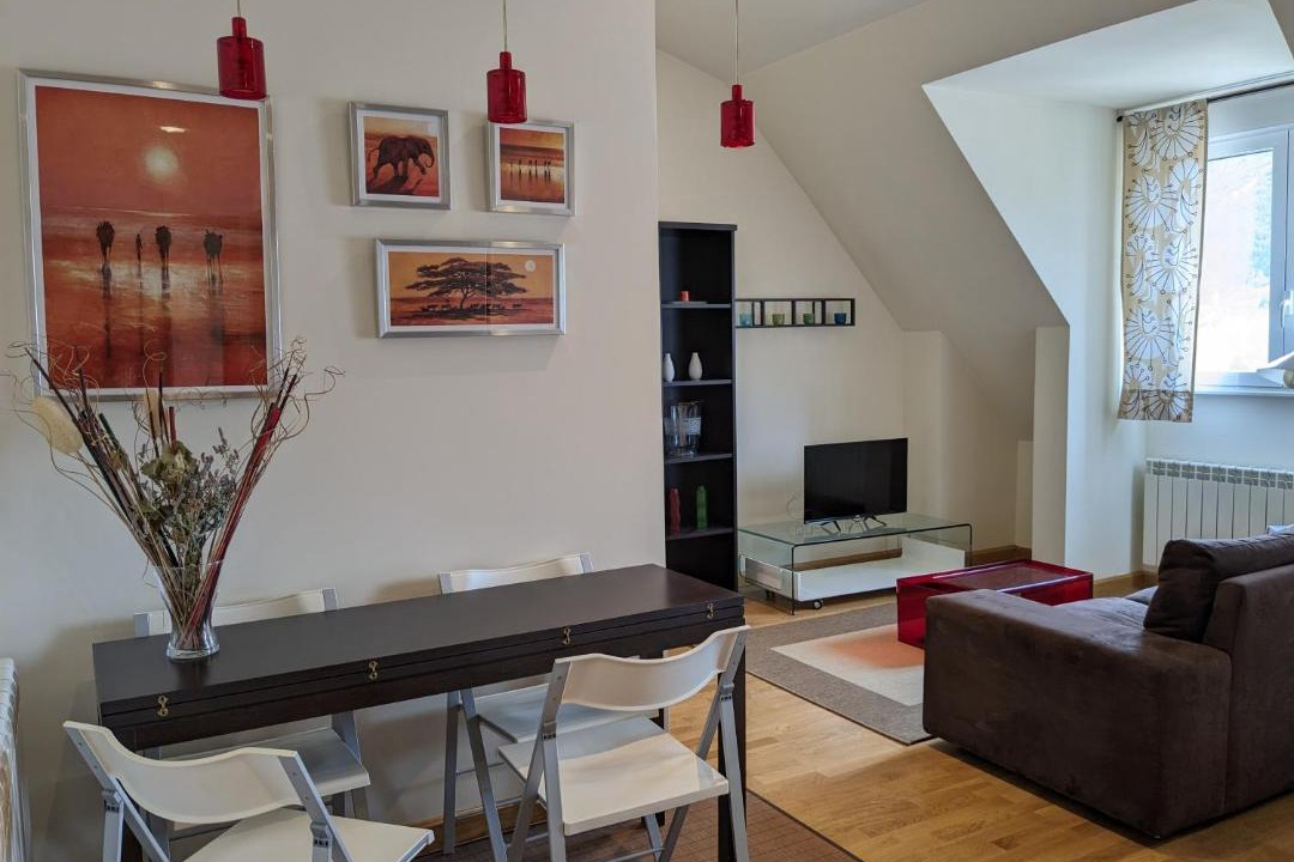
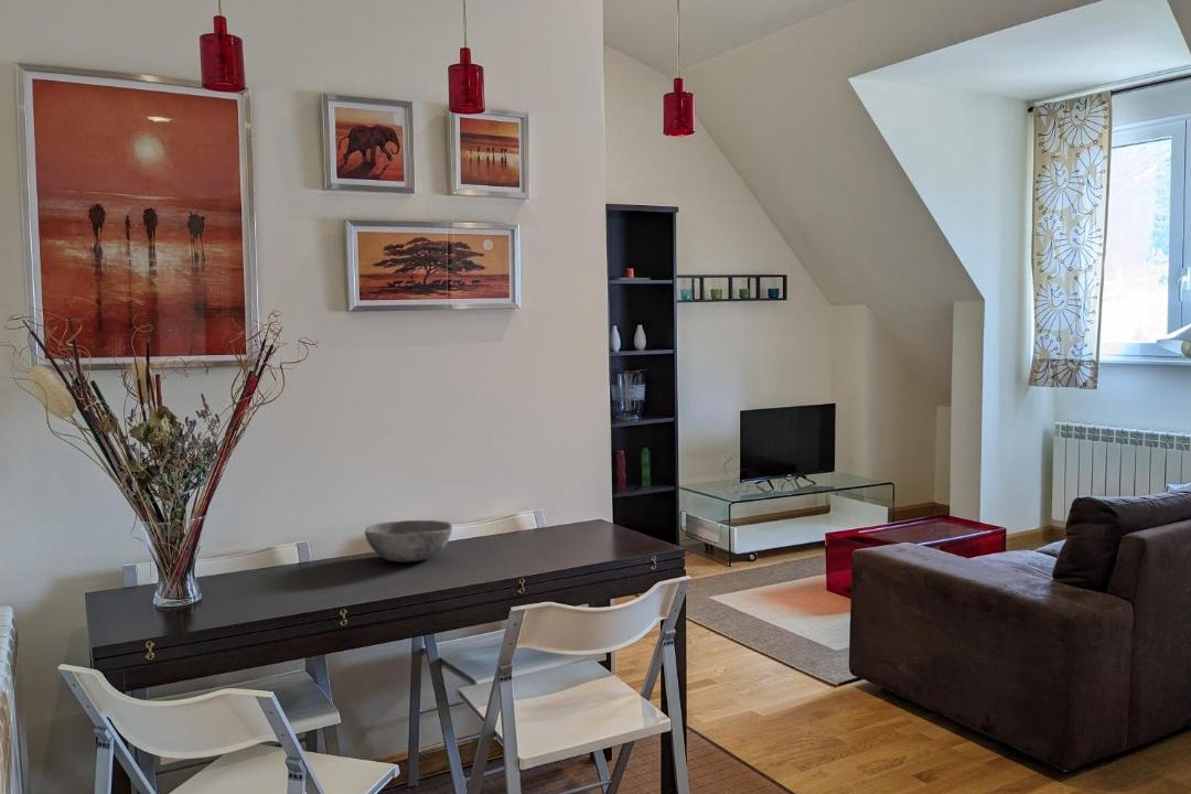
+ bowl [364,519,453,564]
